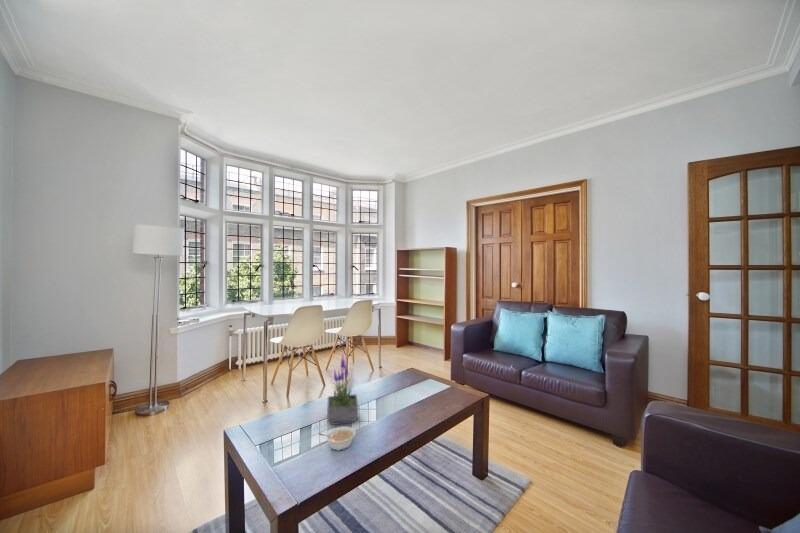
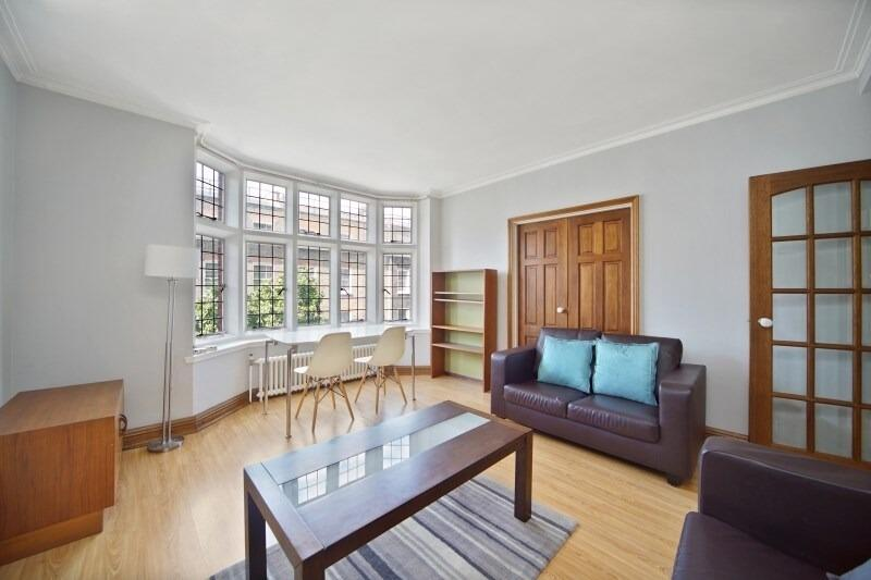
- potted plant [326,352,359,426]
- legume [318,425,357,451]
